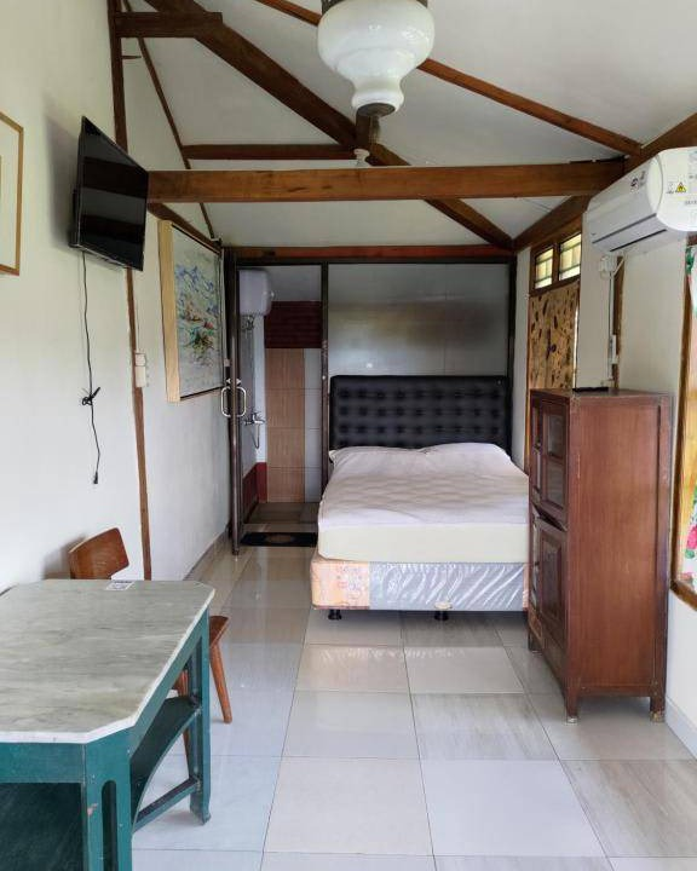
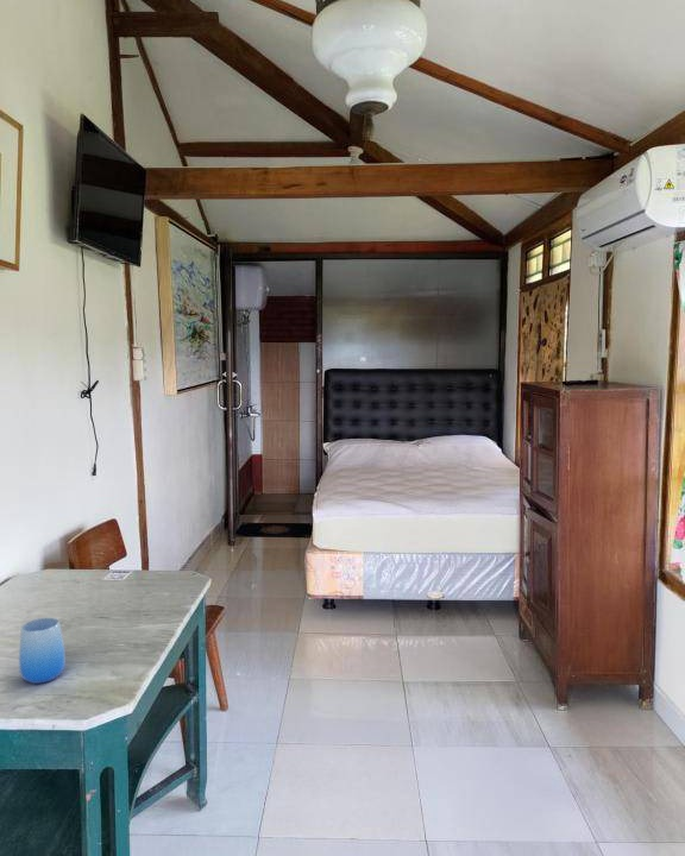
+ cup [18,617,67,685]
